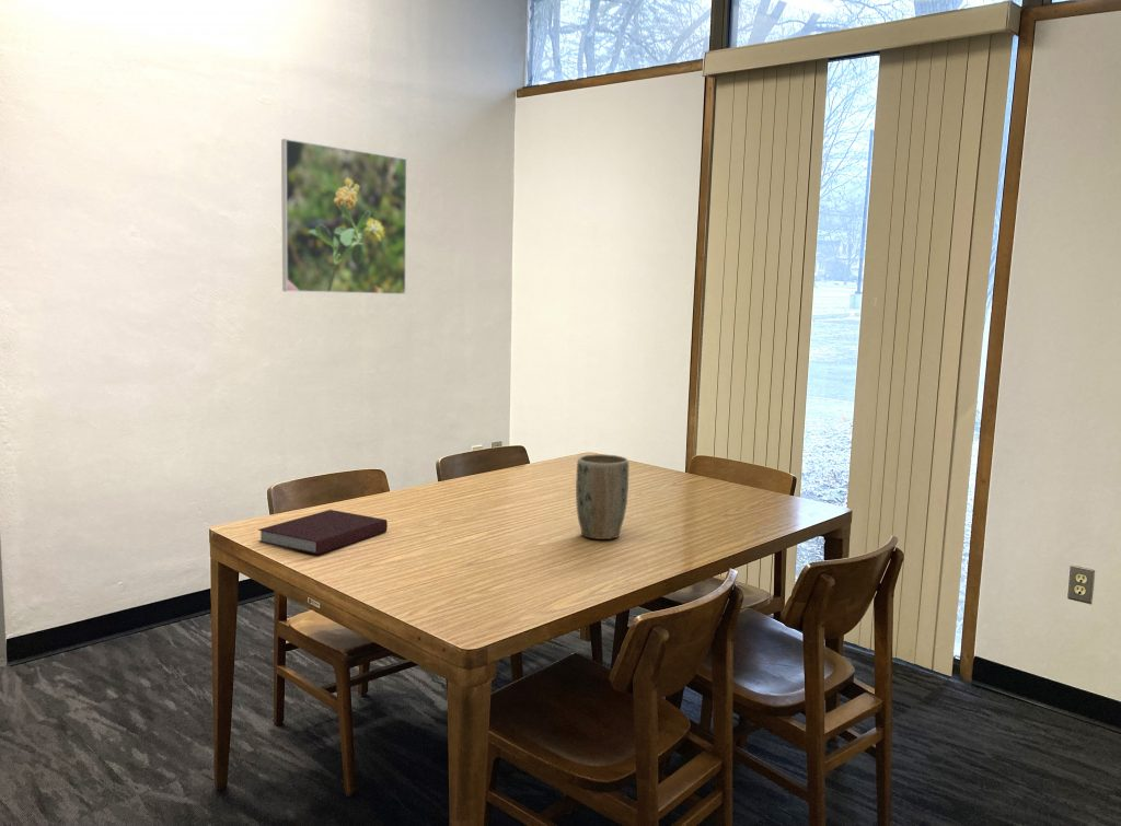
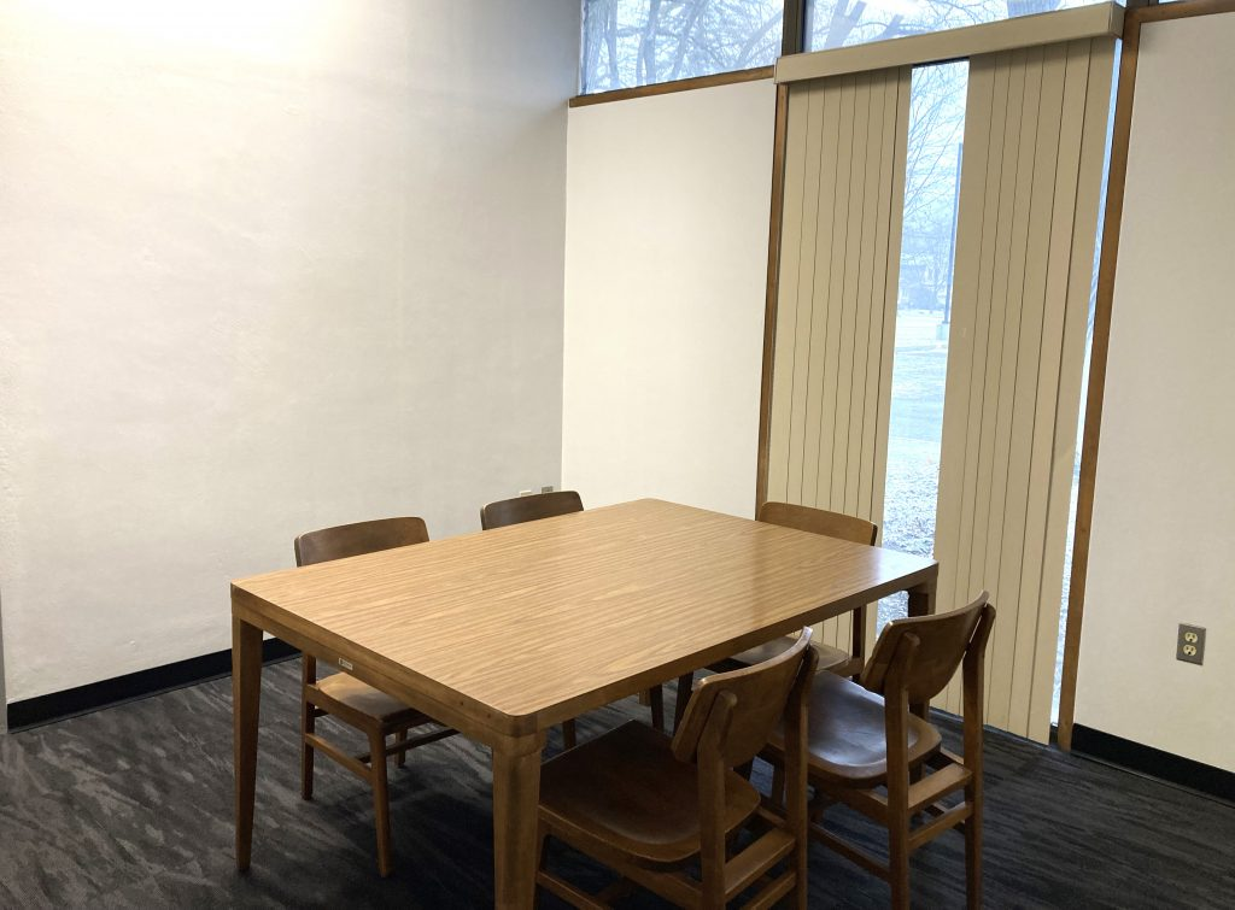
- plant pot [575,453,629,540]
- notebook [257,509,389,556]
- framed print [280,138,408,295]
